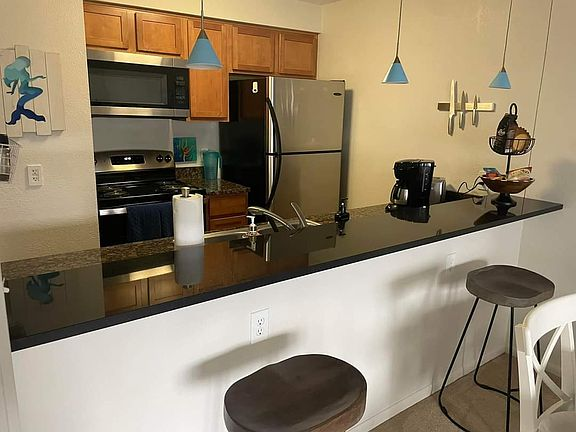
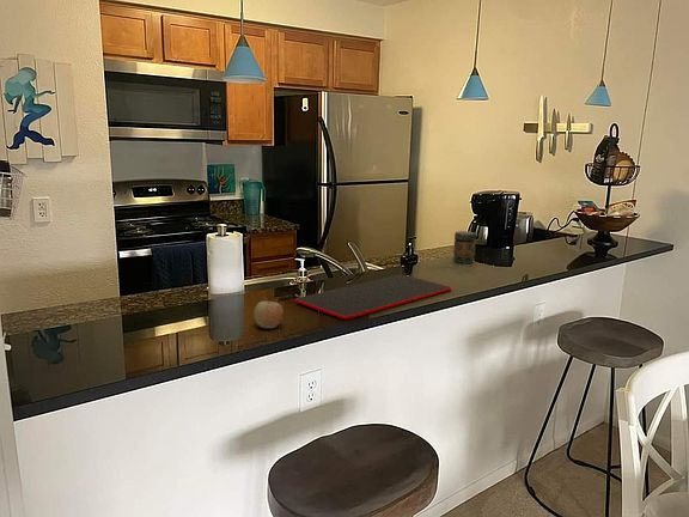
+ fruit [252,297,285,329]
+ jar [452,230,477,264]
+ cutting board [294,274,452,320]
